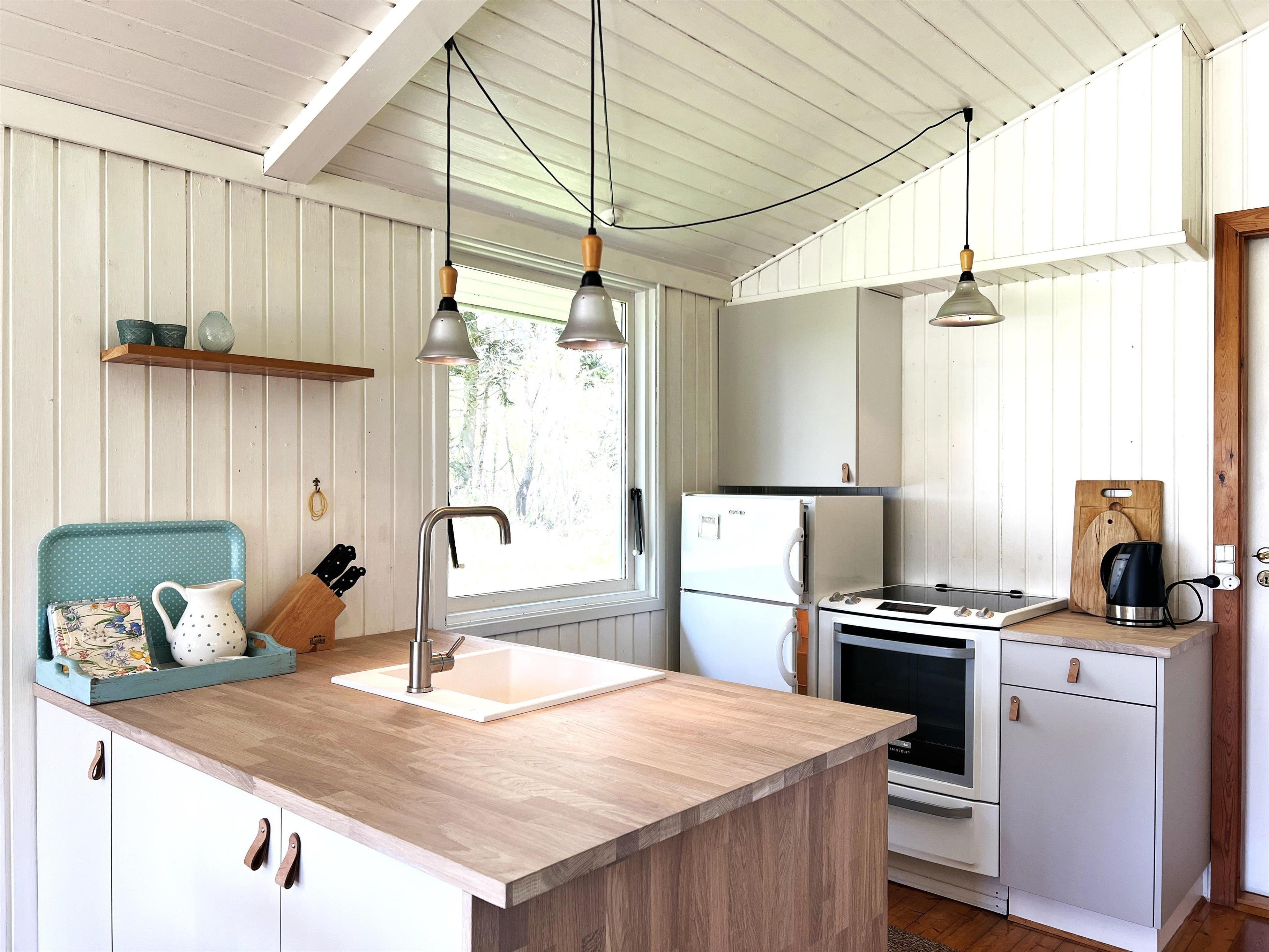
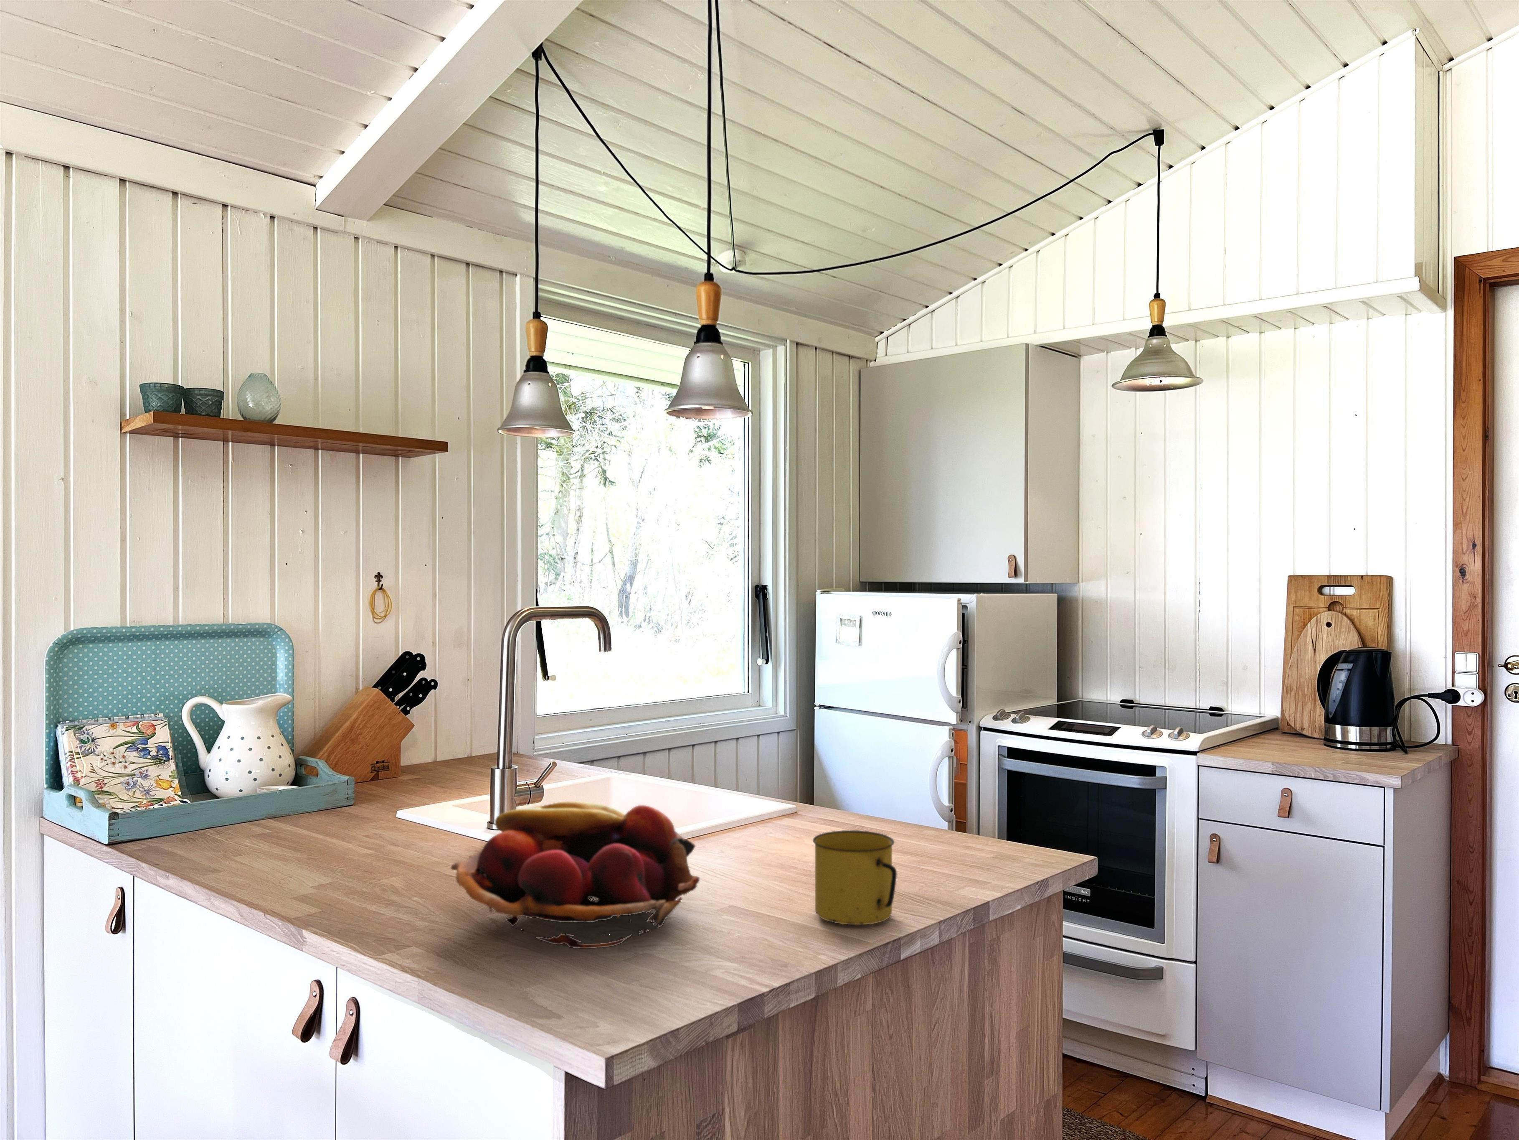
+ fruit basket [450,801,700,950]
+ mug [813,830,897,926]
